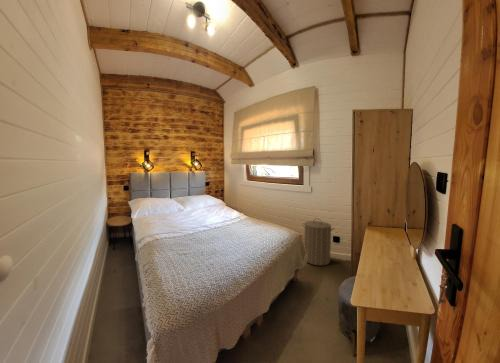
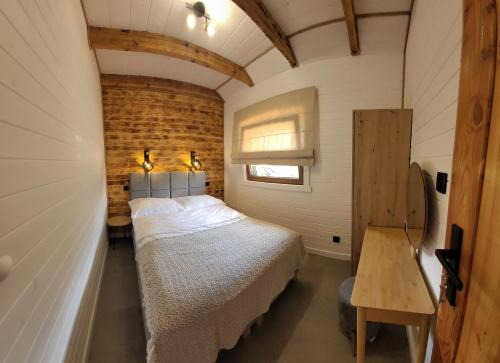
- laundry hamper [301,217,335,267]
